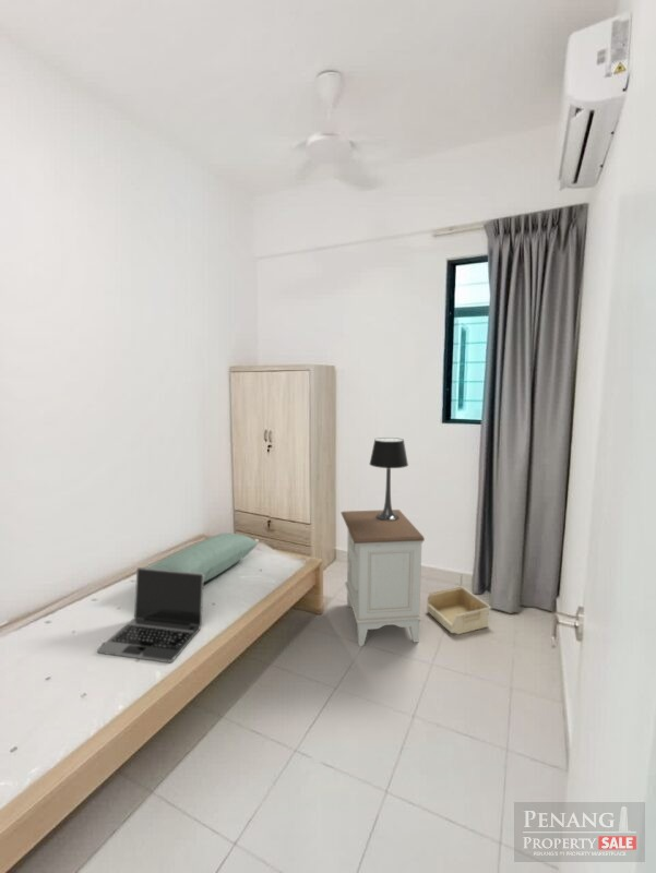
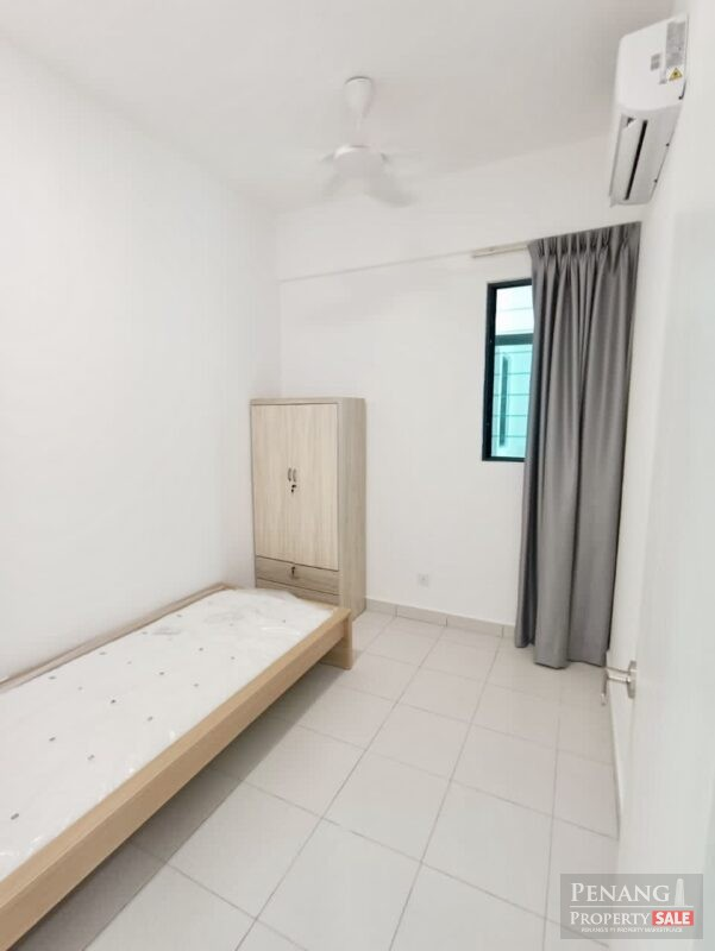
- storage bin [426,585,492,635]
- laptop [96,566,204,663]
- table lamp [369,436,409,521]
- nightstand [341,509,426,647]
- pillow [146,531,260,584]
